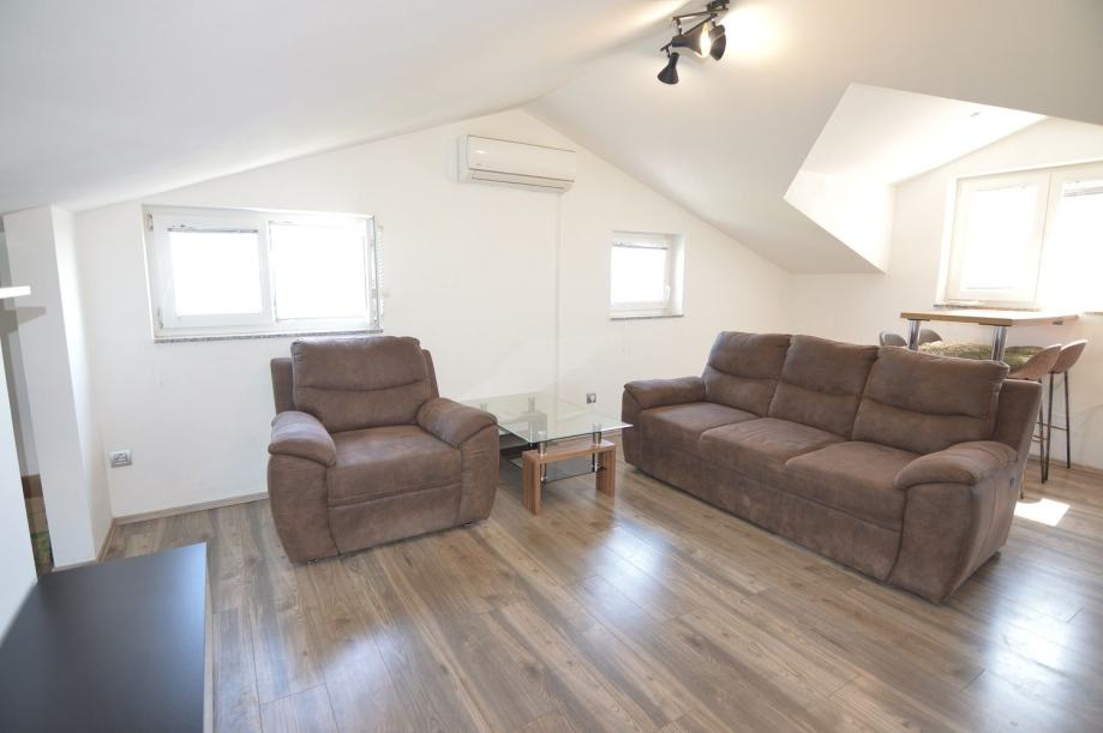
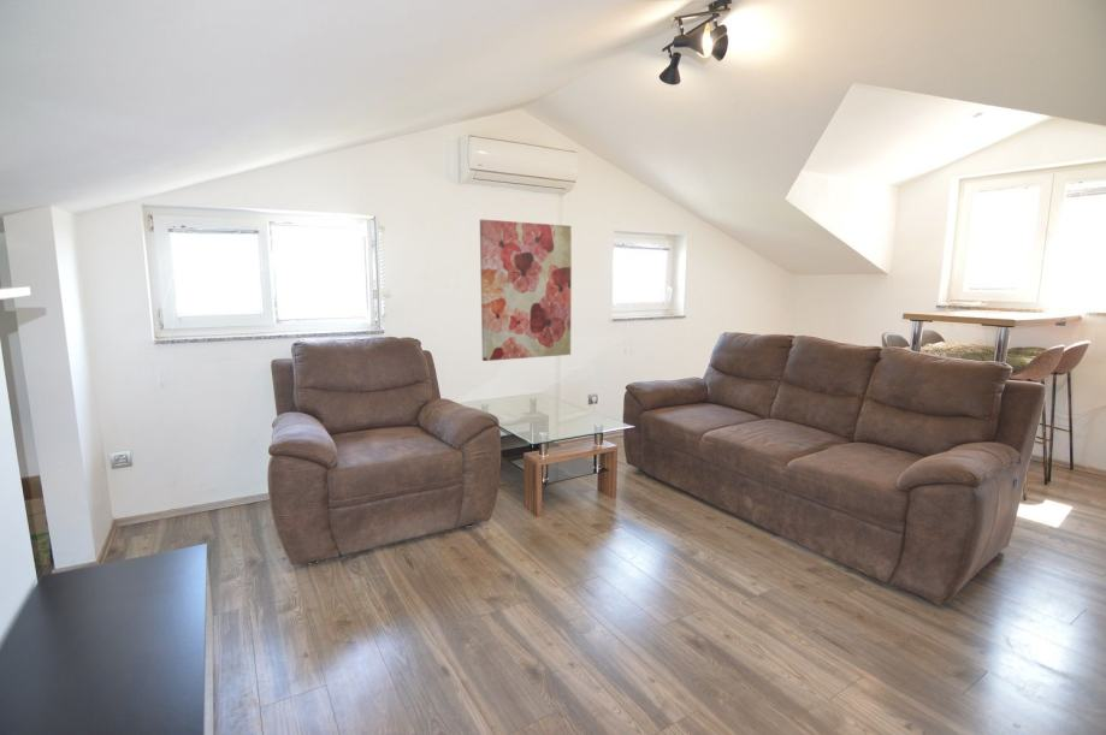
+ wall art [479,218,573,362]
